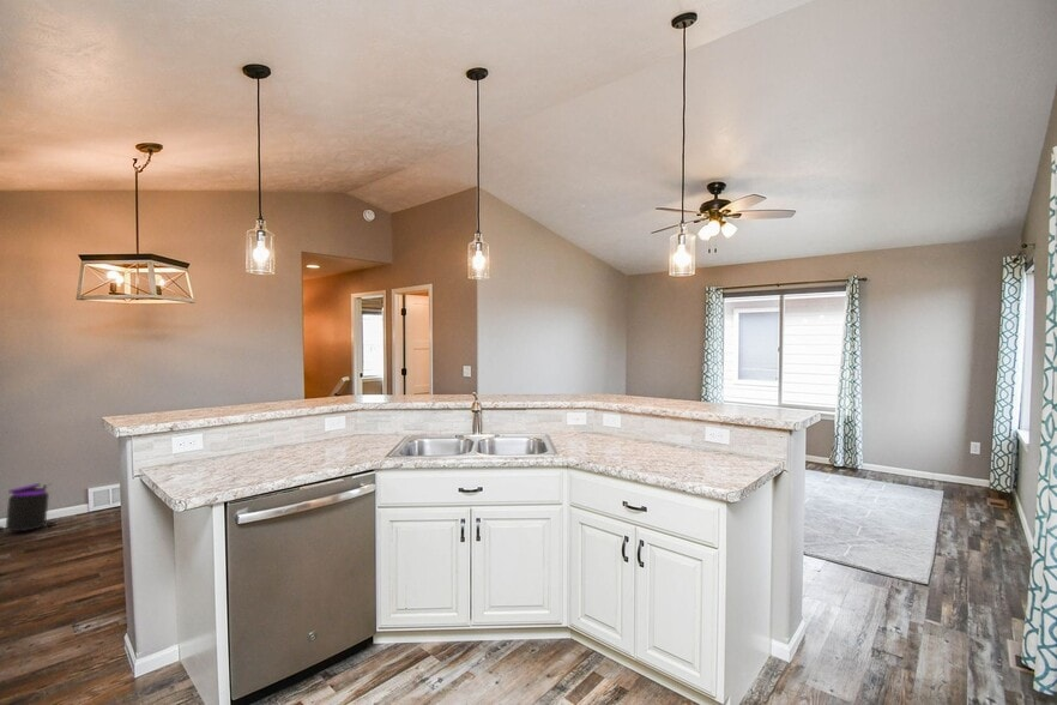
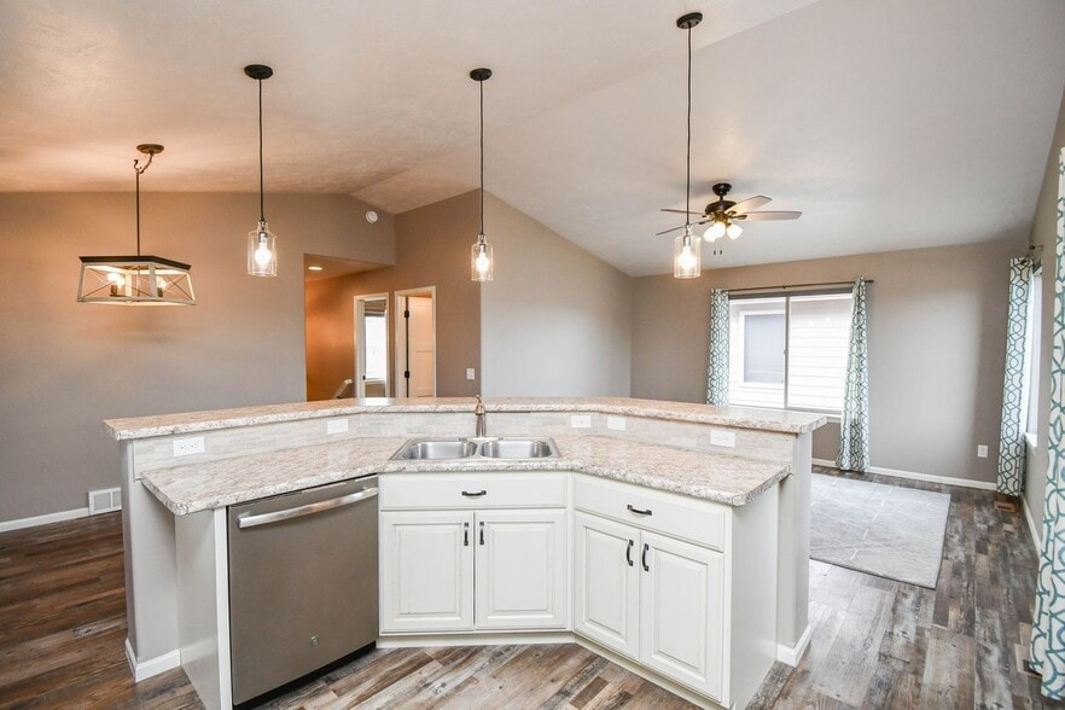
- trash can [0,482,58,534]
